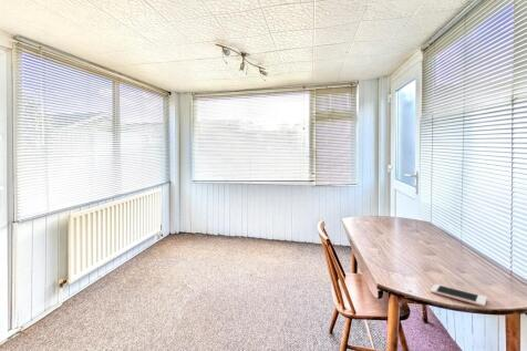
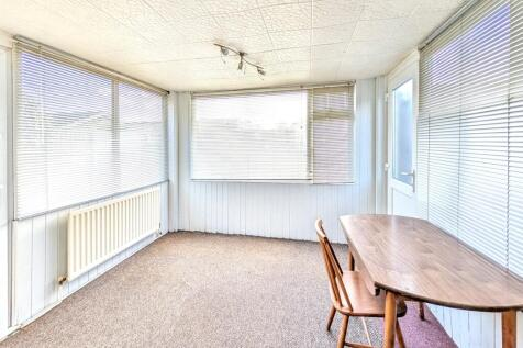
- cell phone [430,283,488,308]
